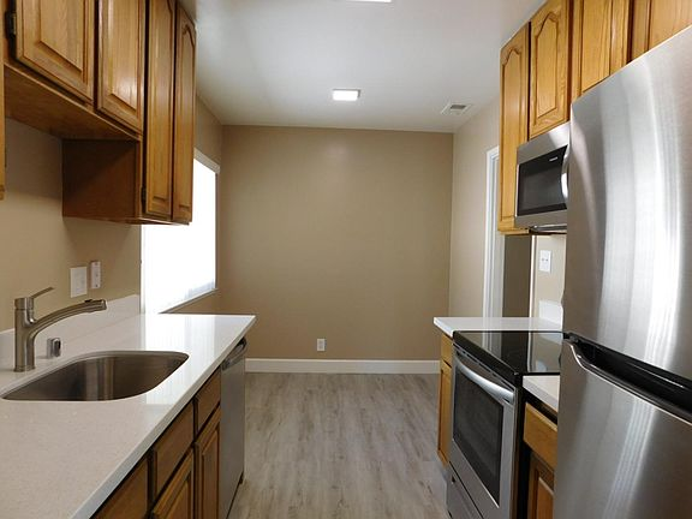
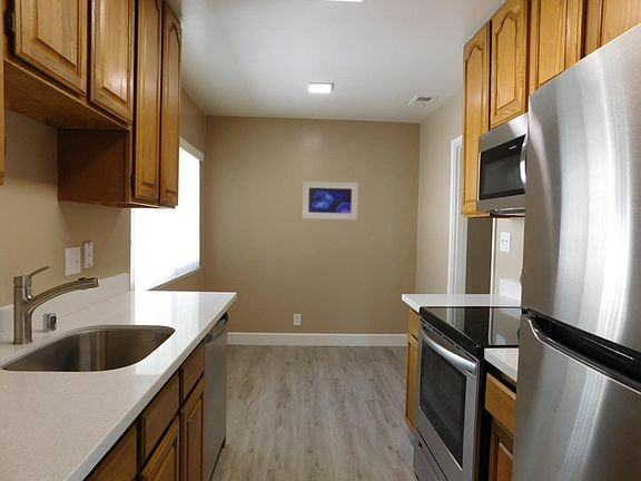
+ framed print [302,180,359,220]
